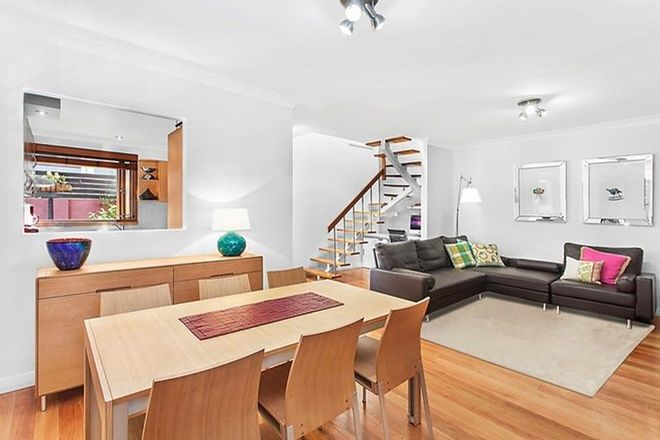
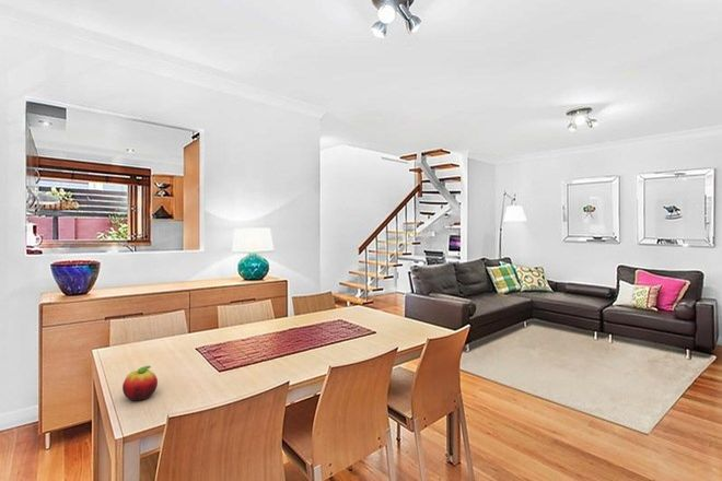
+ fruit [121,365,159,401]
